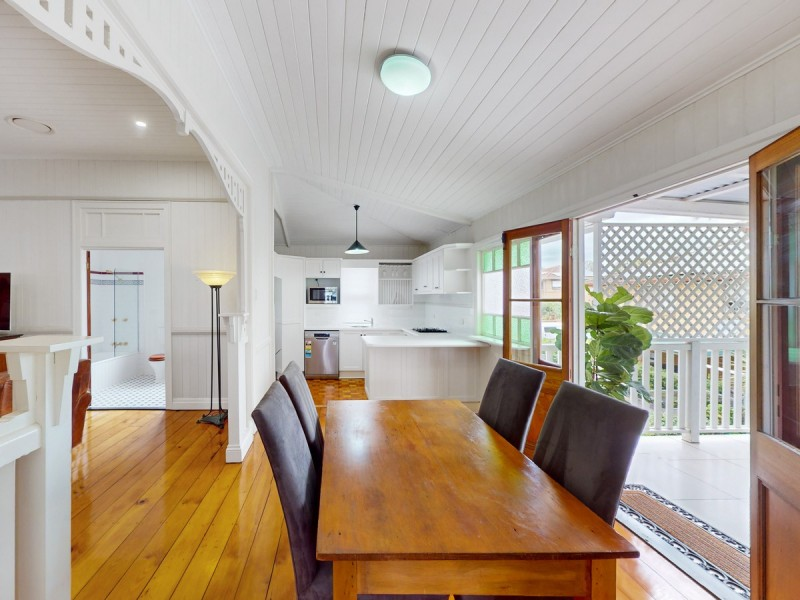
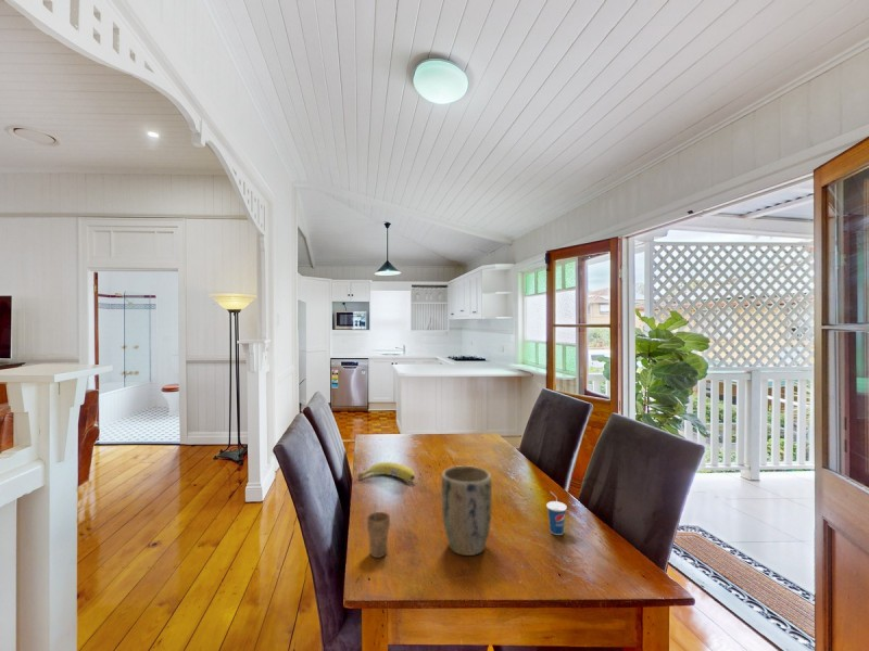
+ cup [545,490,568,536]
+ cup [366,502,391,559]
+ fruit [356,461,416,482]
+ plant pot [441,464,493,557]
